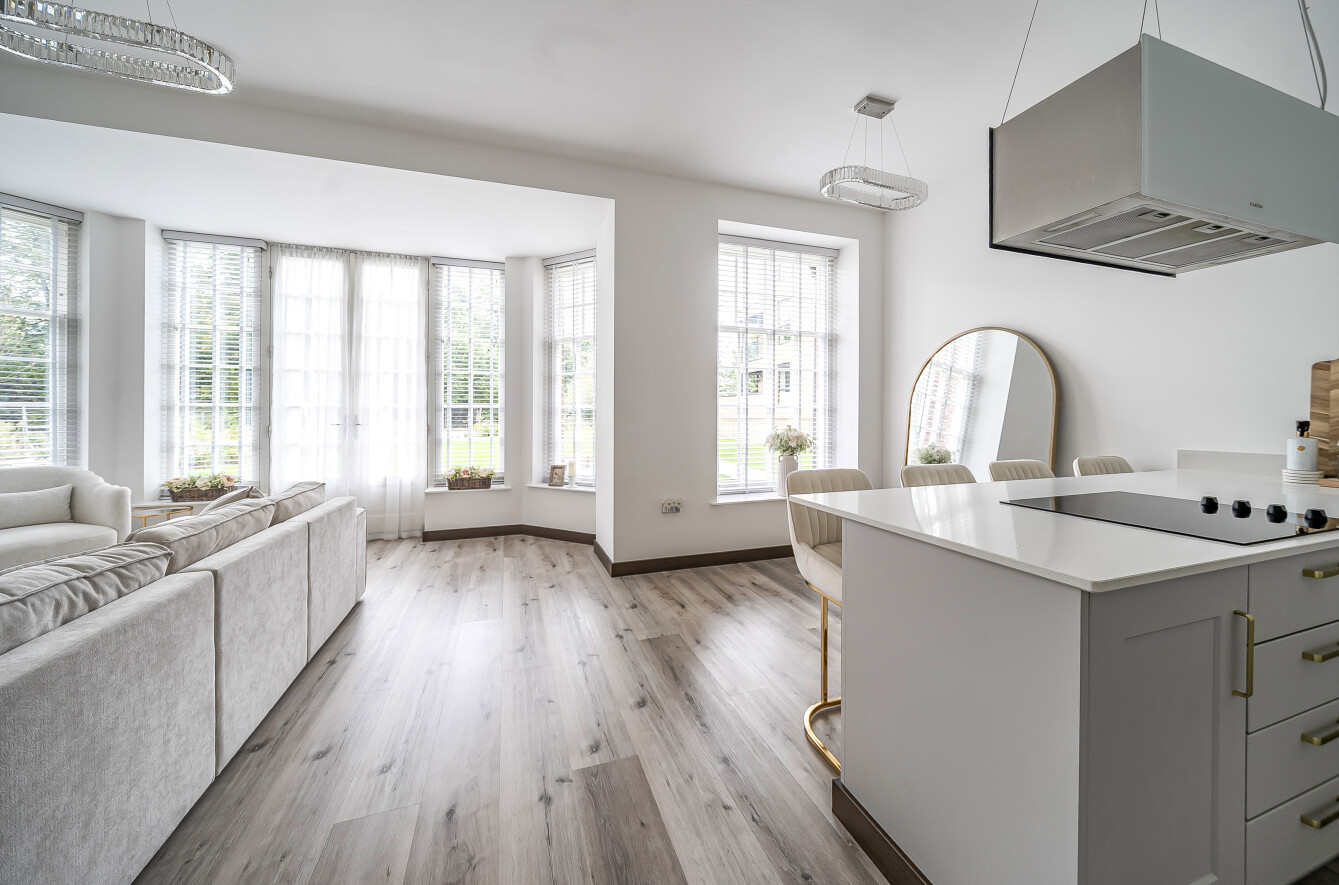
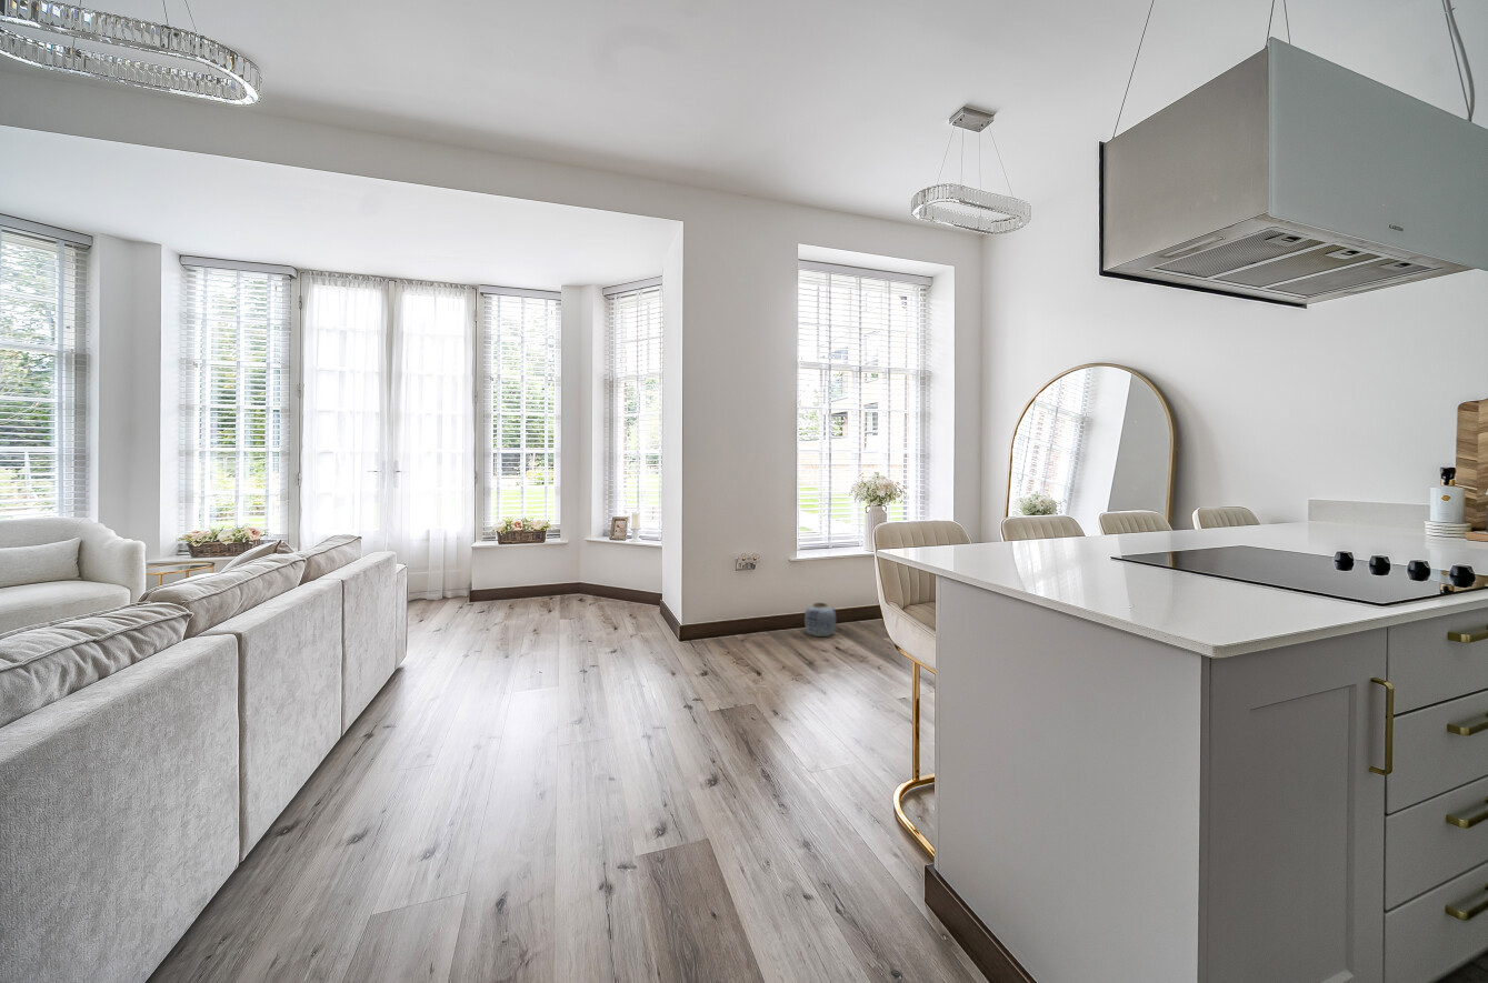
+ vase [803,601,837,638]
